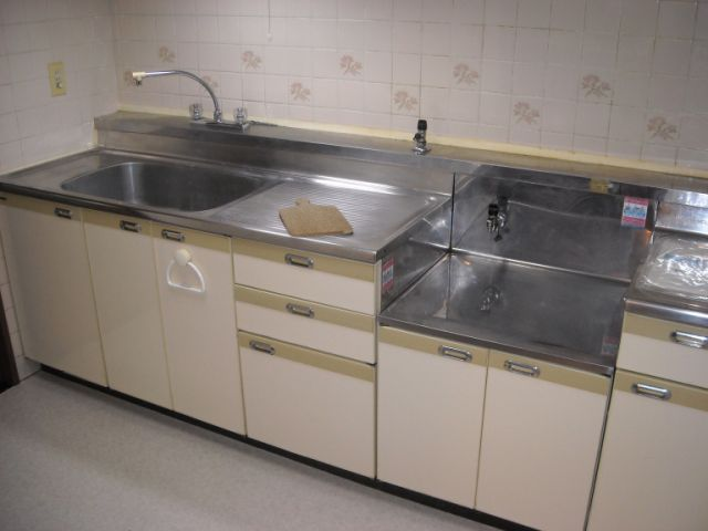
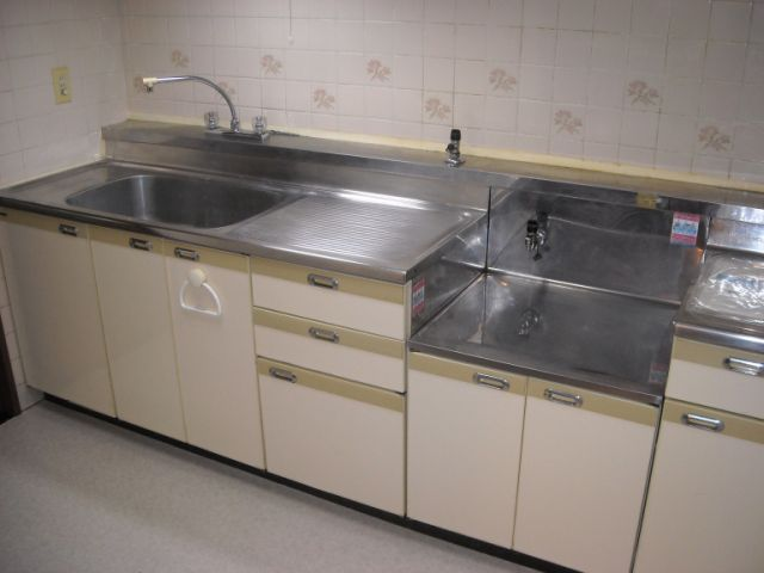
- chopping board [278,197,354,239]
